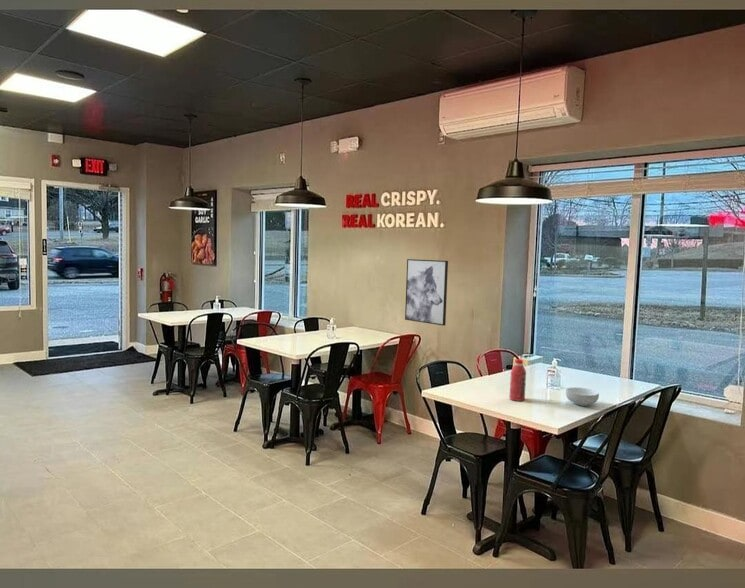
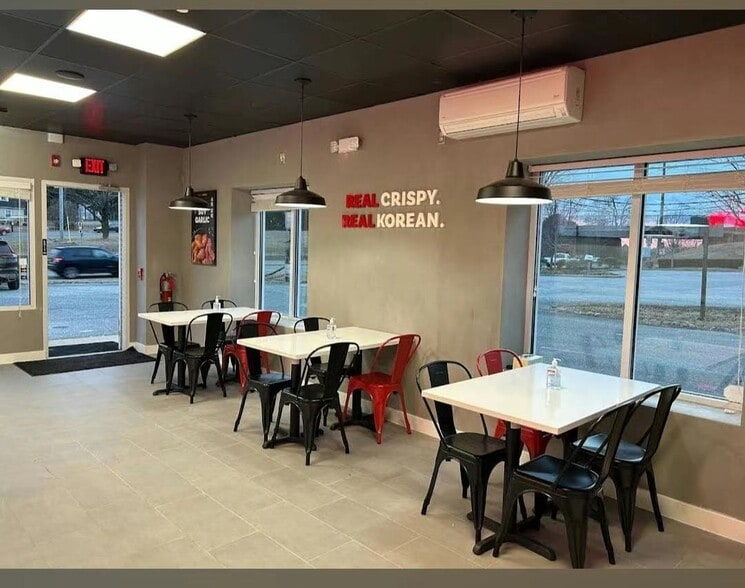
- cereal bowl [565,386,600,407]
- beverage bottle [508,358,527,402]
- wall art [404,258,449,327]
